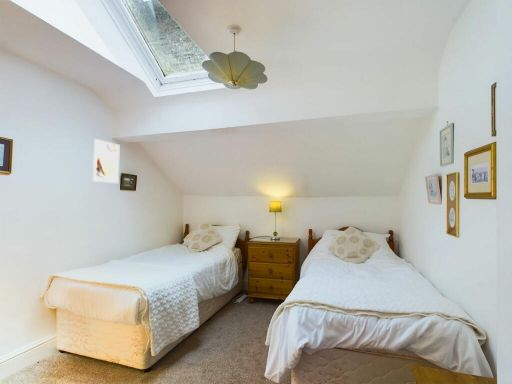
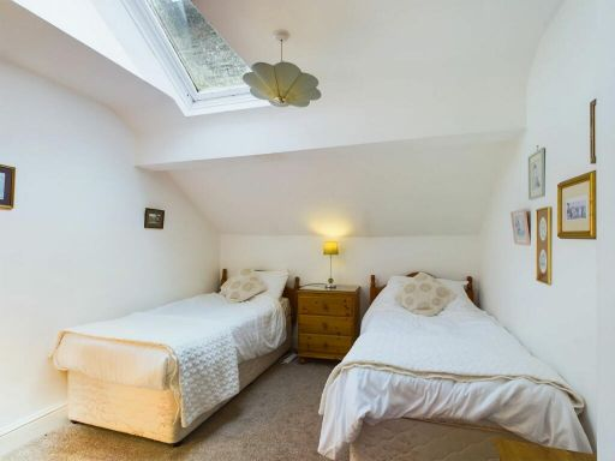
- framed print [92,138,121,184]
